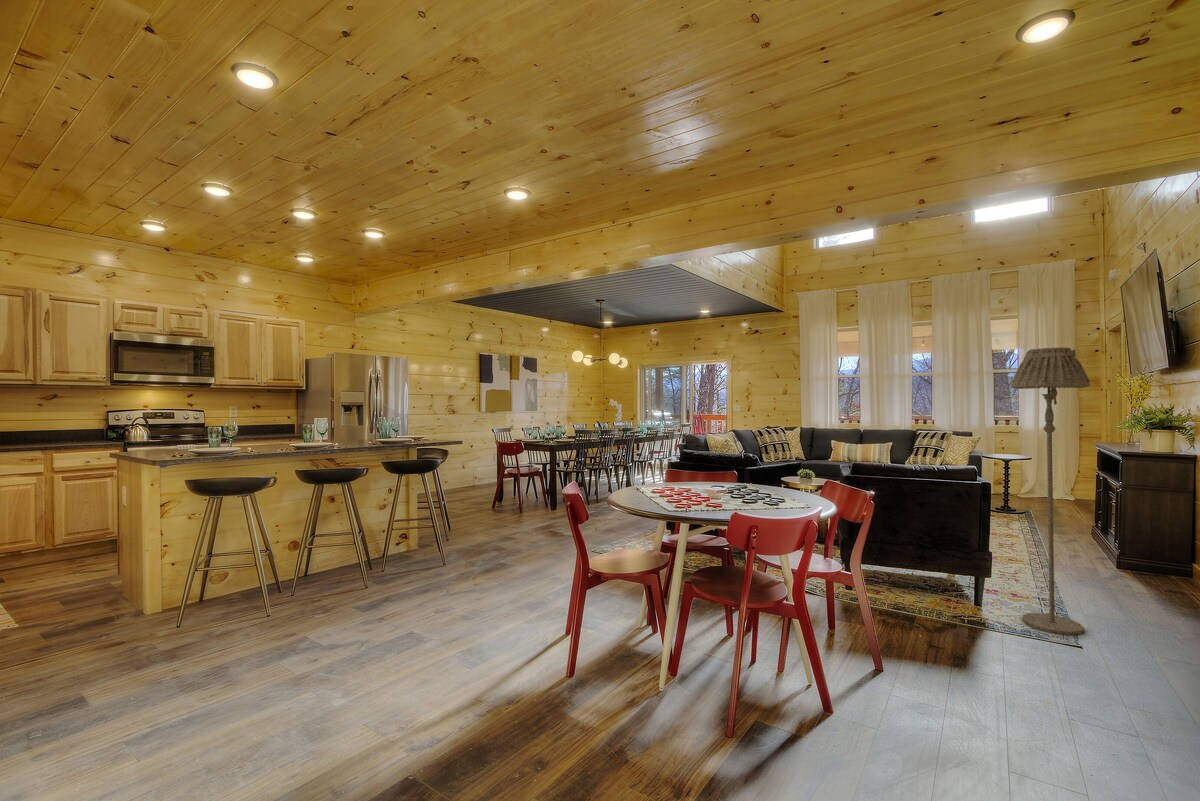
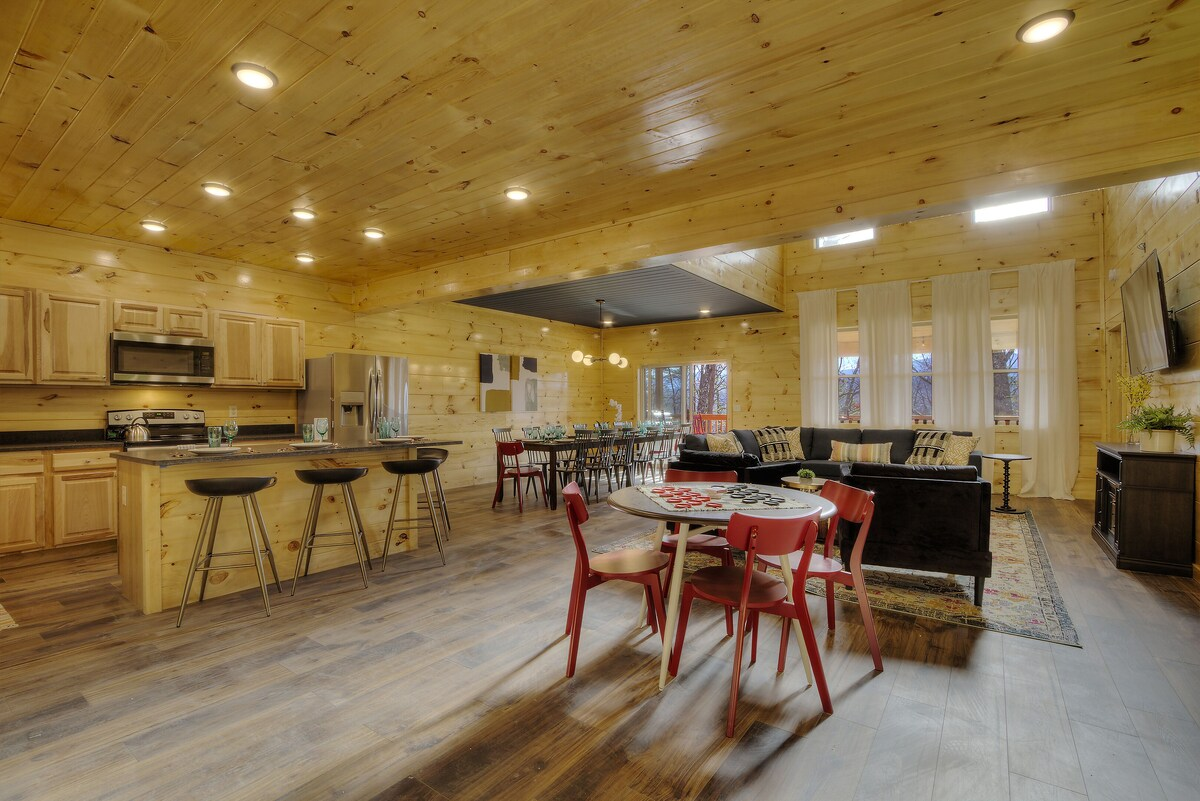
- floor lamp [1010,346,1091,636]
